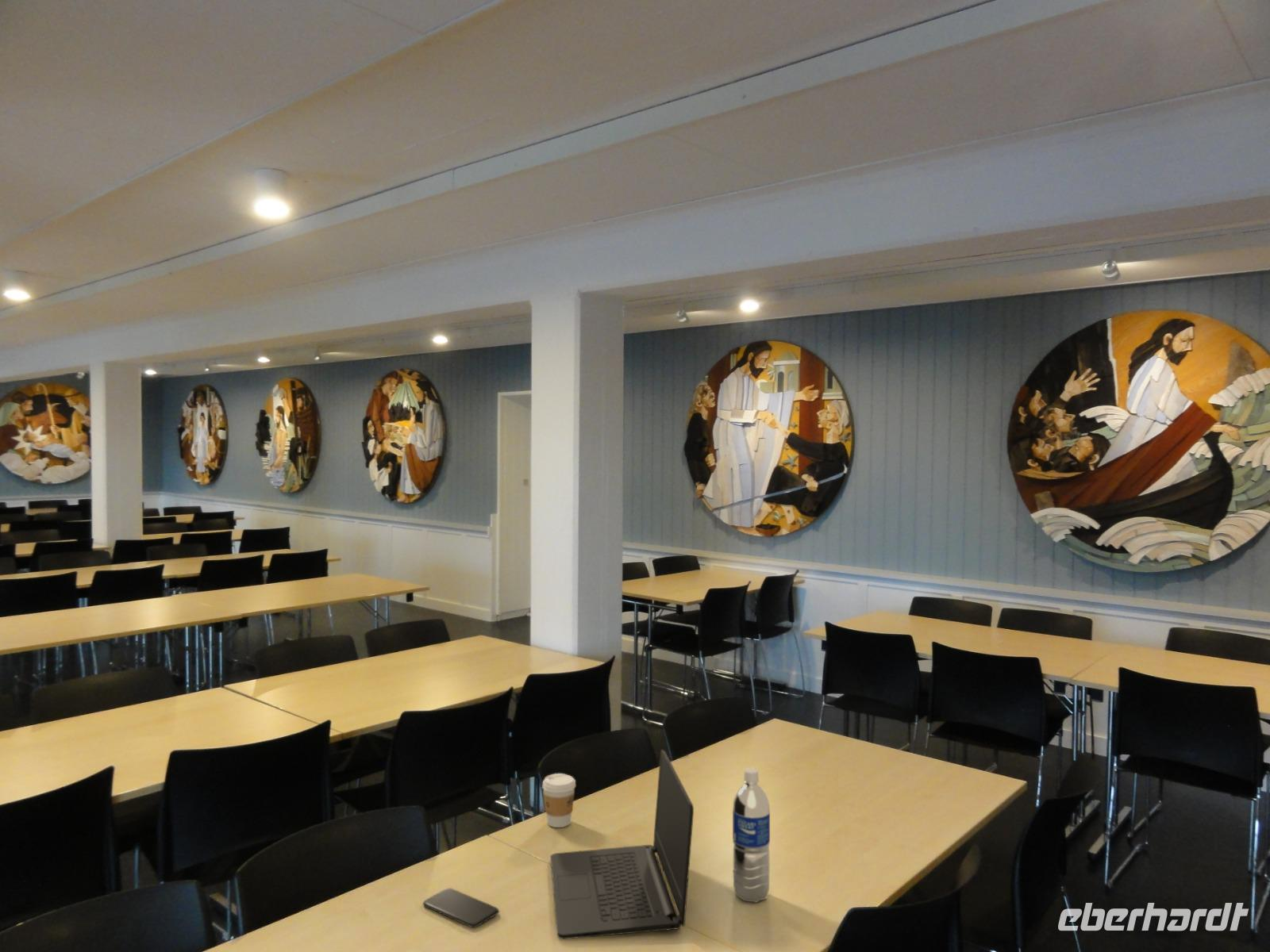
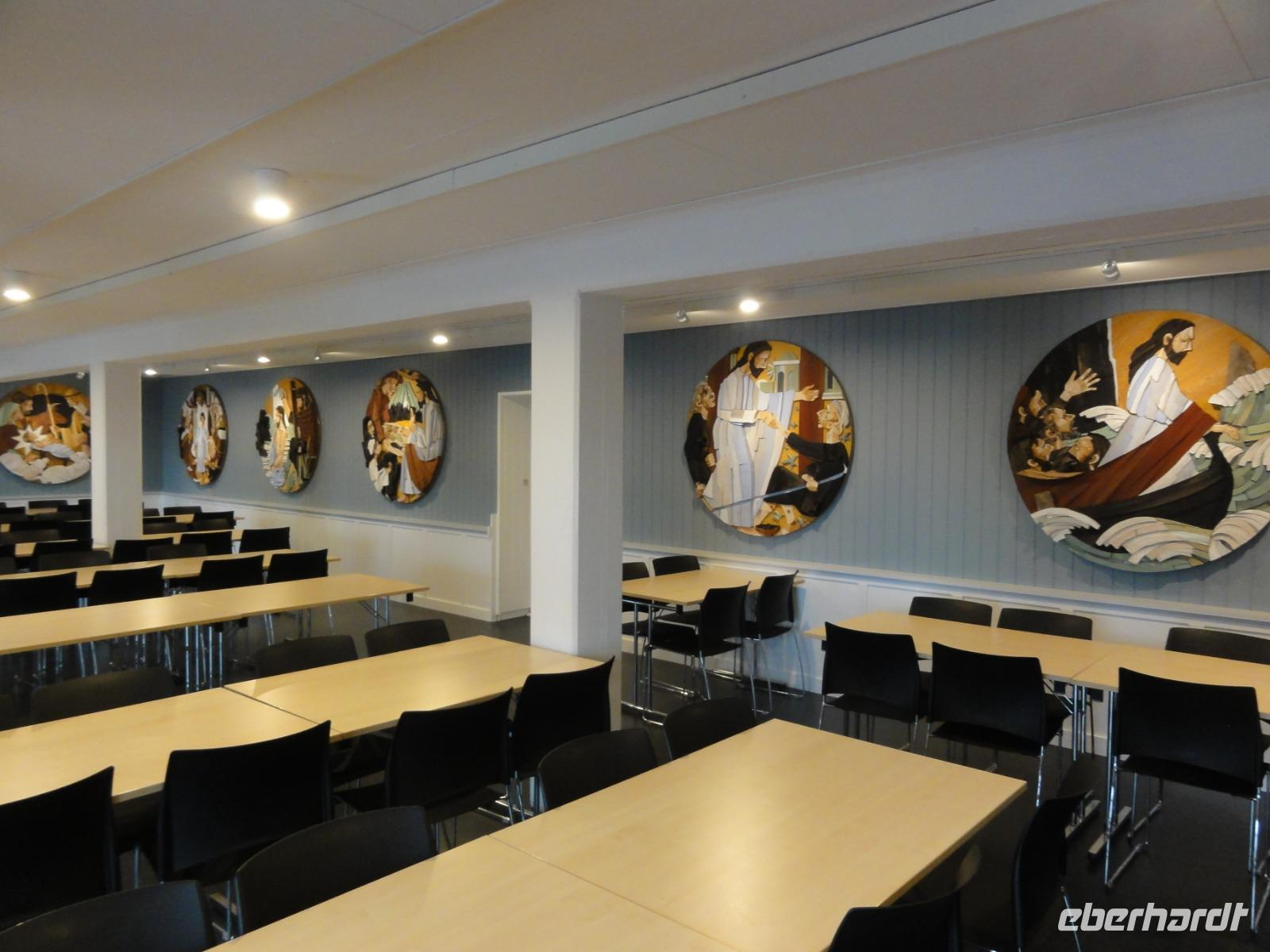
- water bottle [732,767,771,903]
- laptop [550,749,695,940]
- smartphone [422,887,500,928]
- coffee cup [541,773,576,828]
